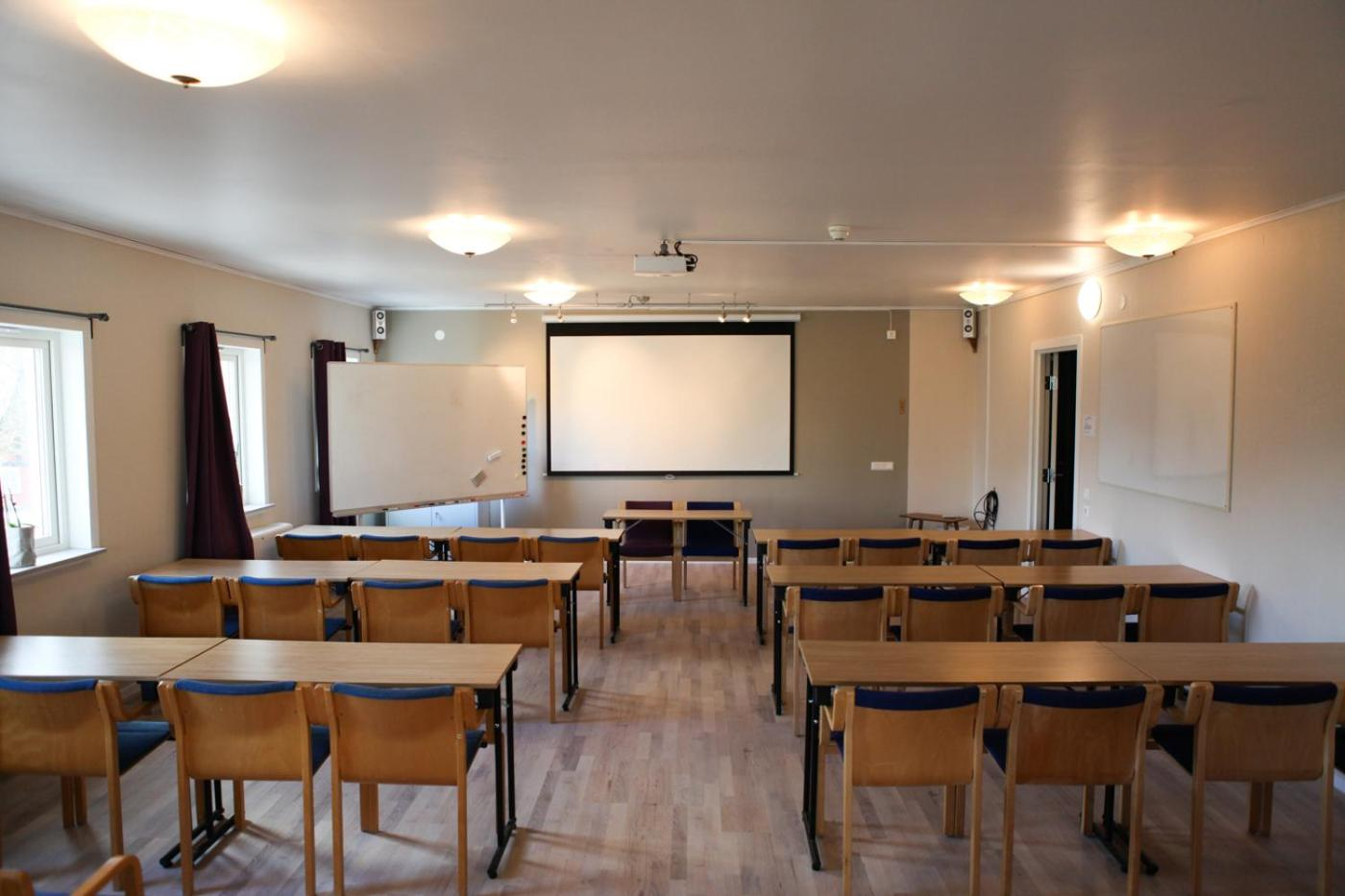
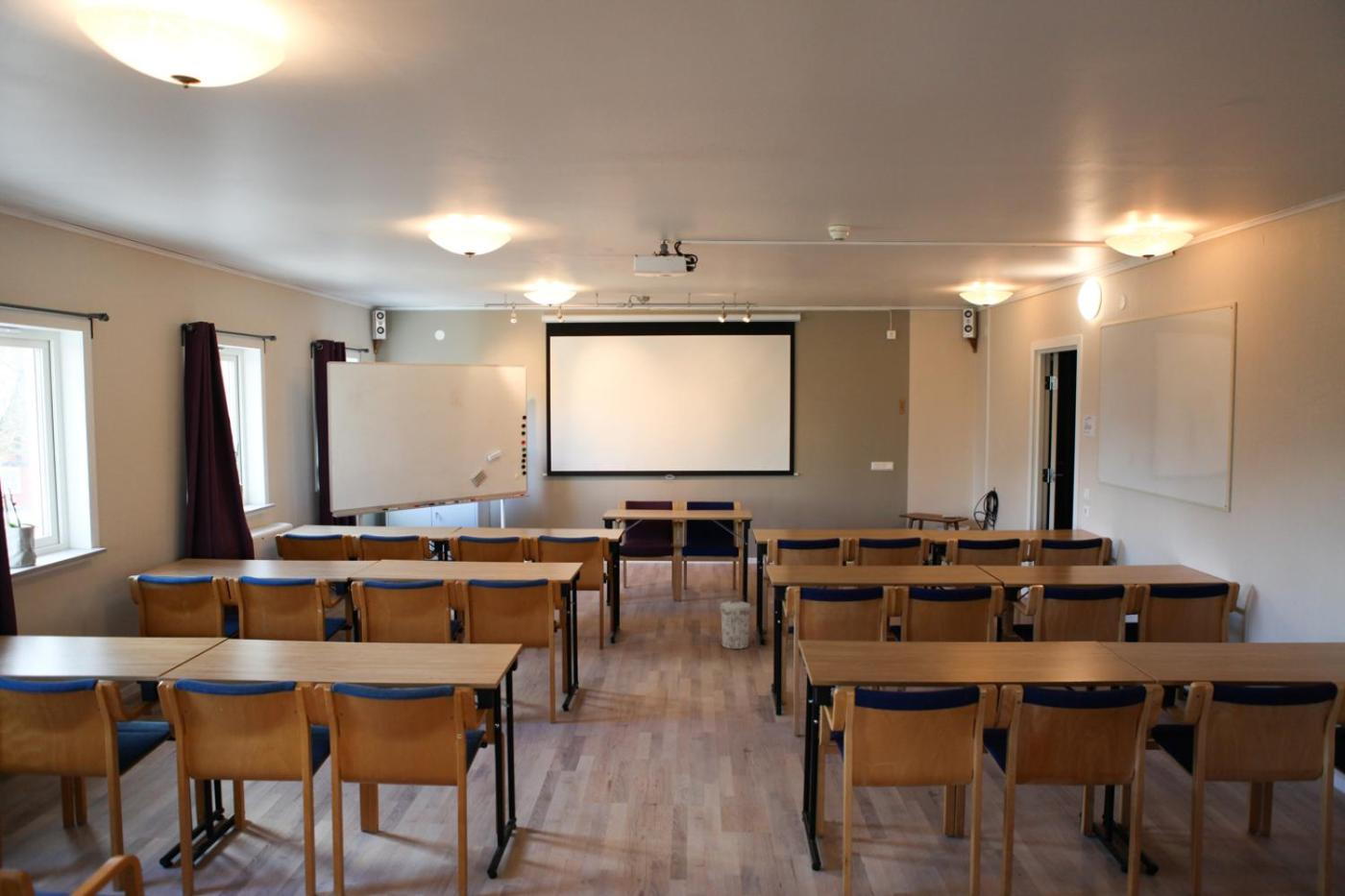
+ trash can [720,599,752,650]
